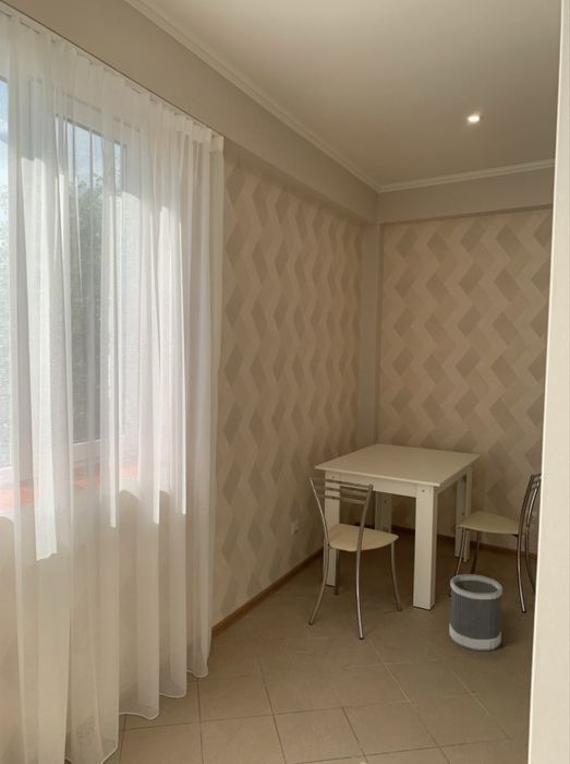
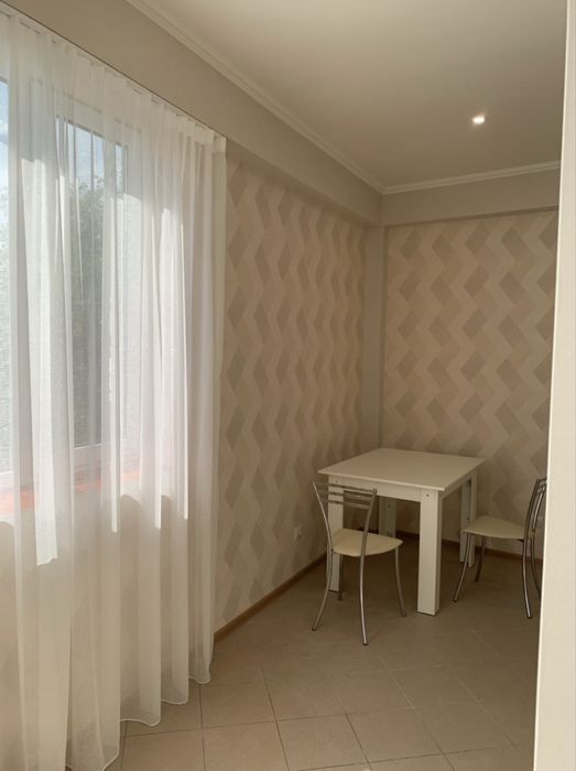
- wastebasket [448,573,504,652]
